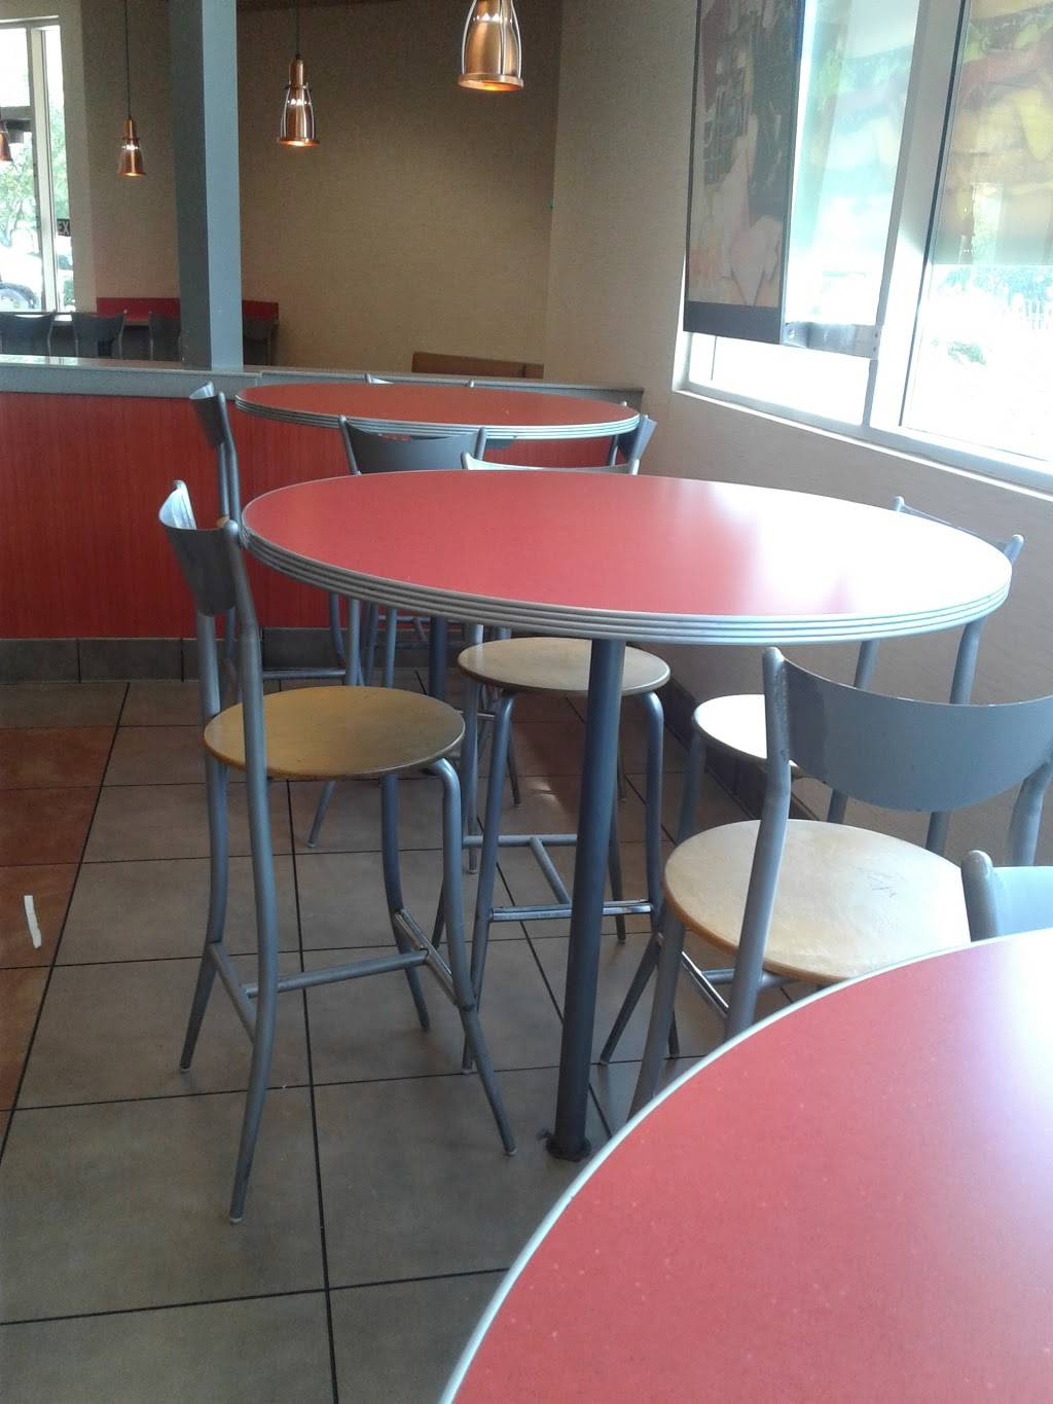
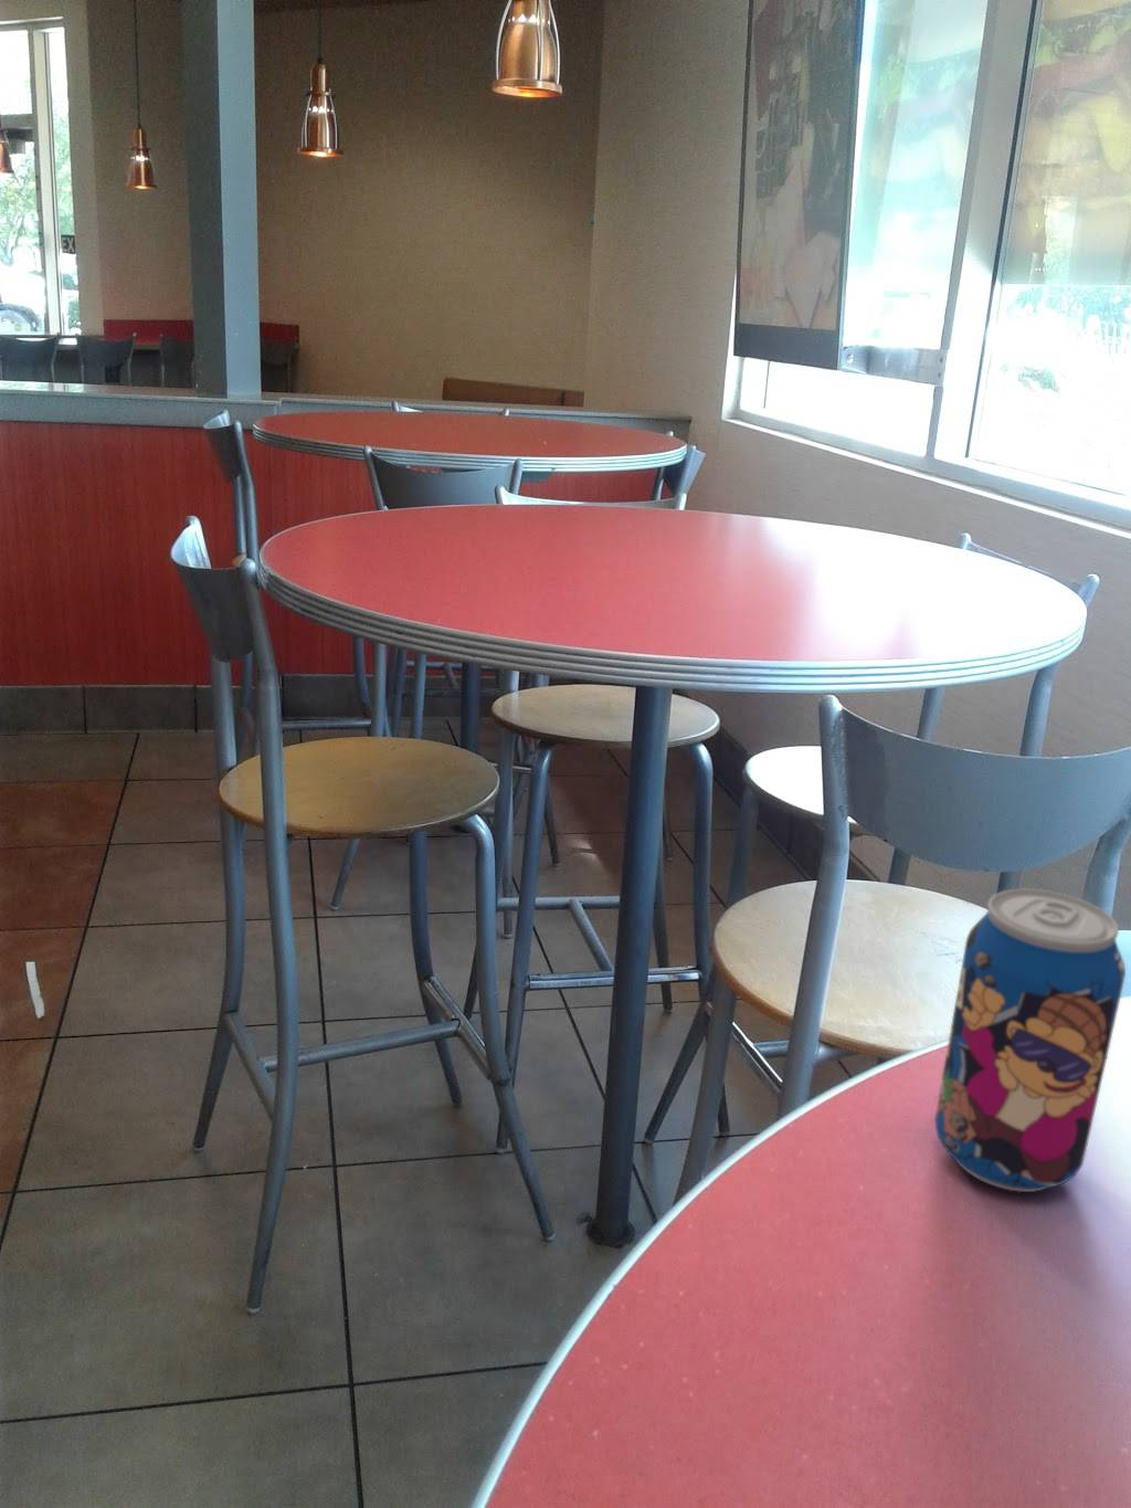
+ soda can [934,888,1126,1193]
